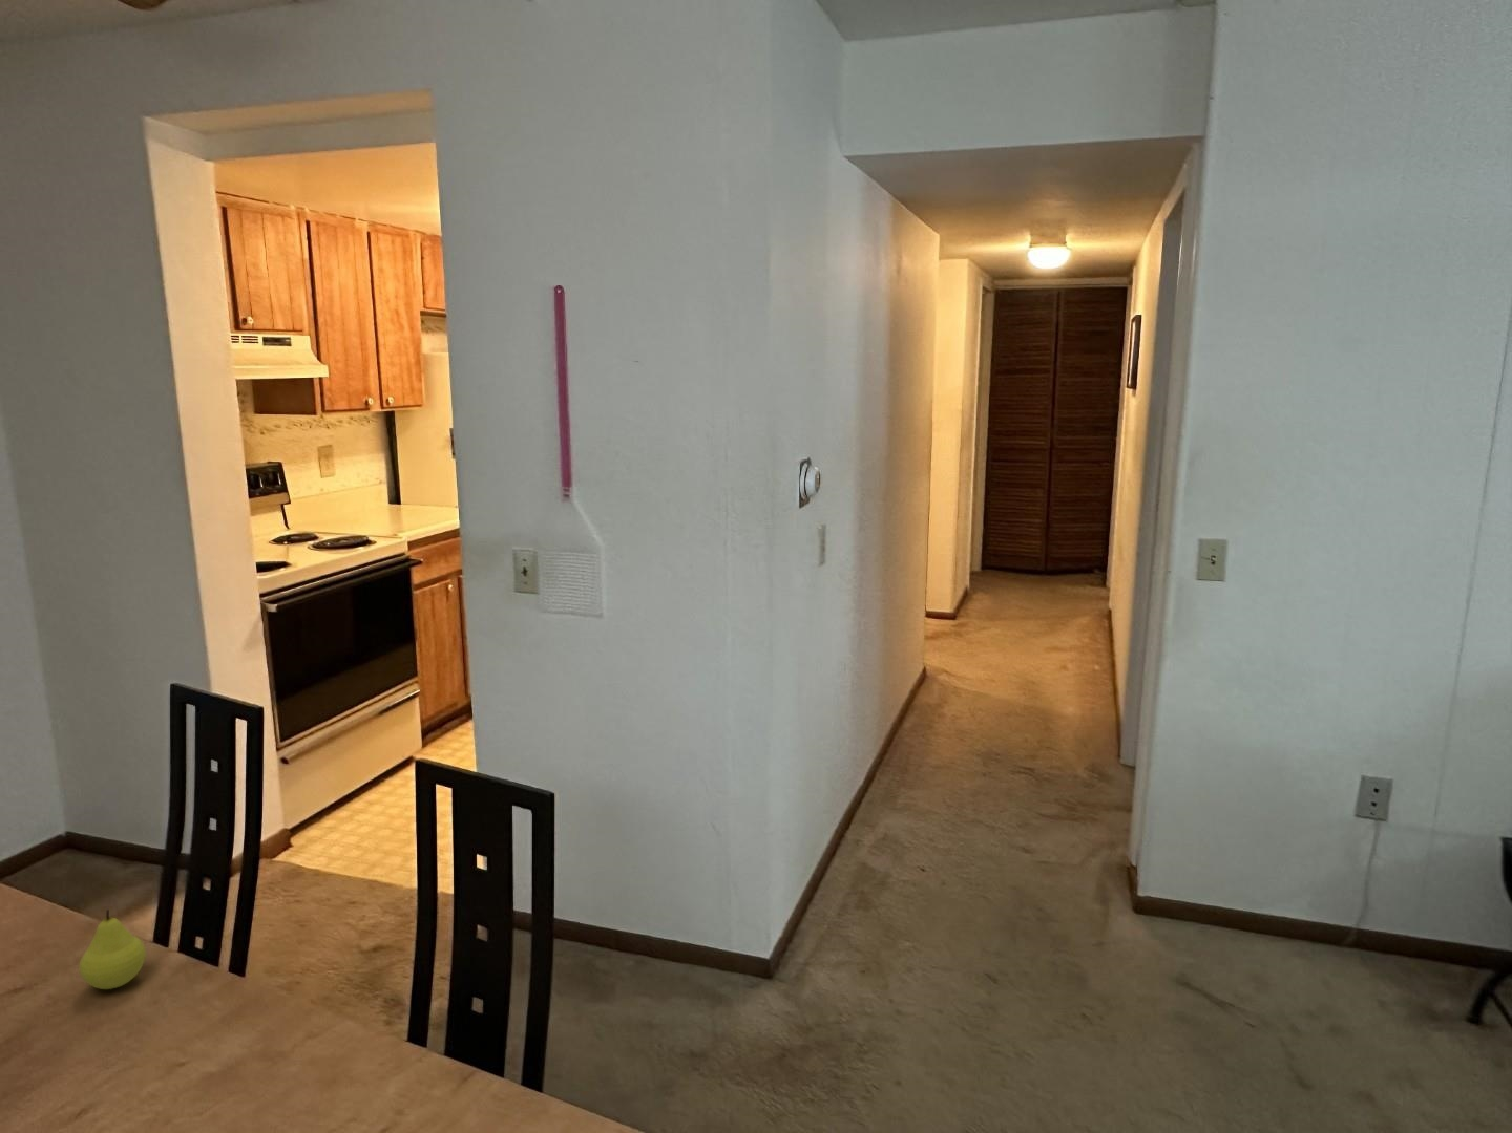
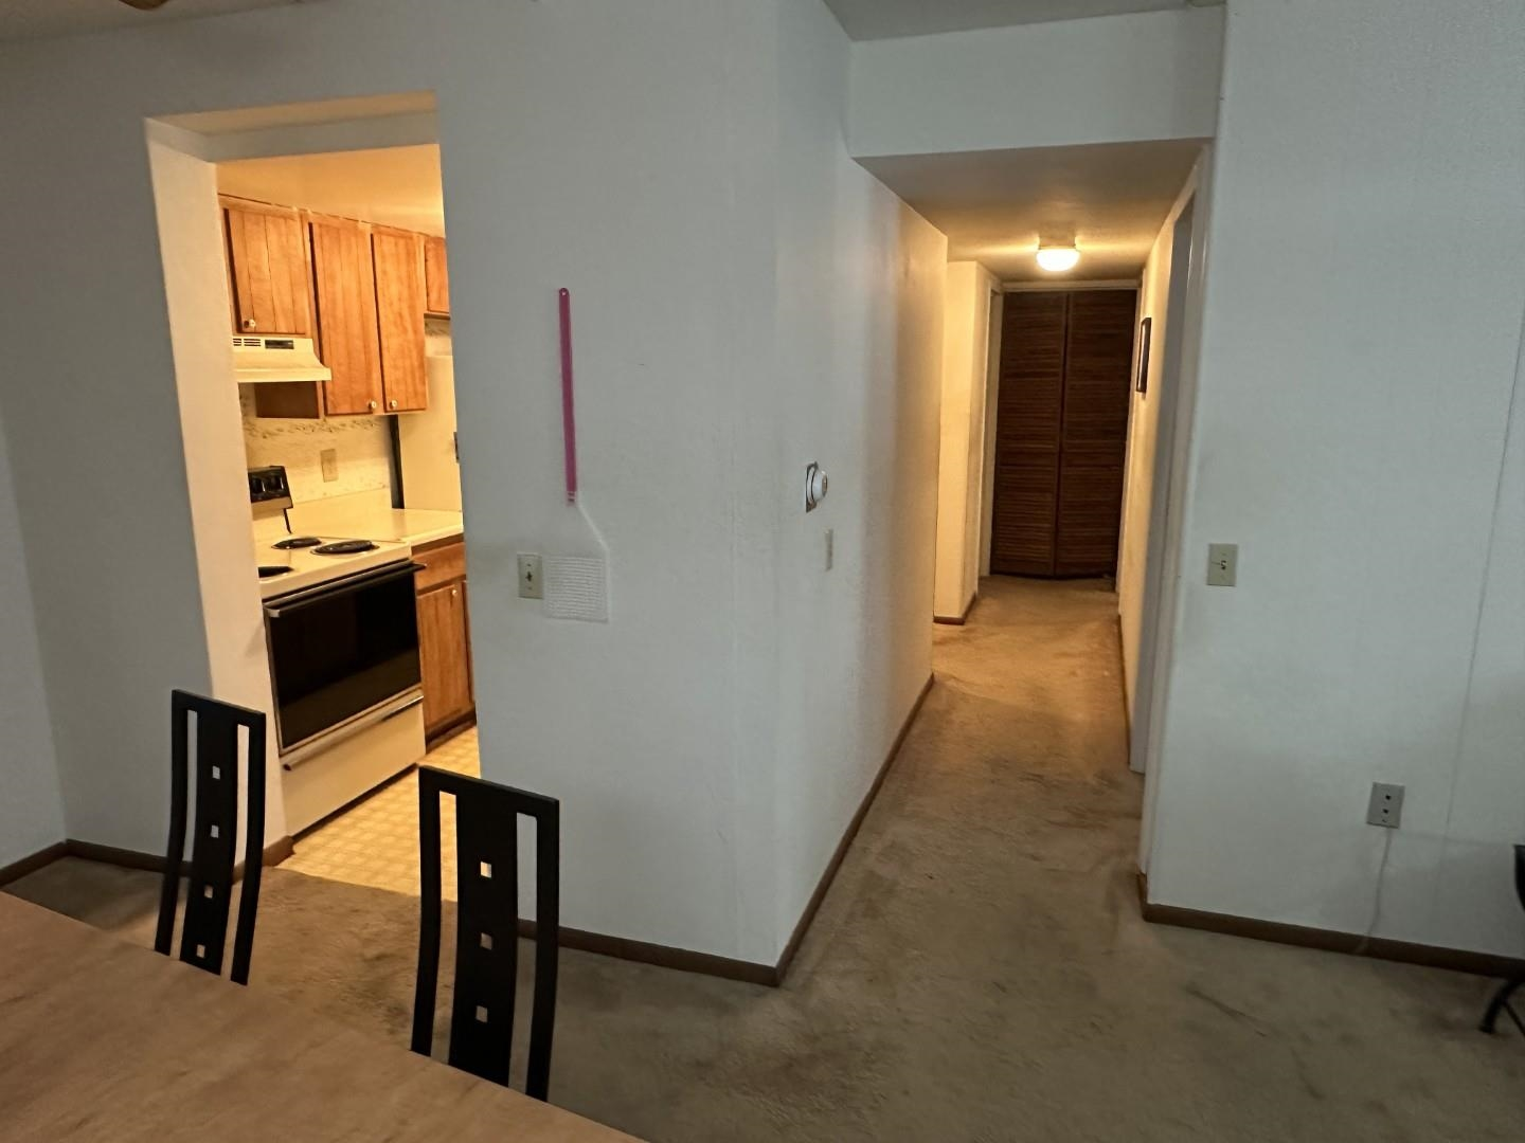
- fruit [77,908,146,990]
